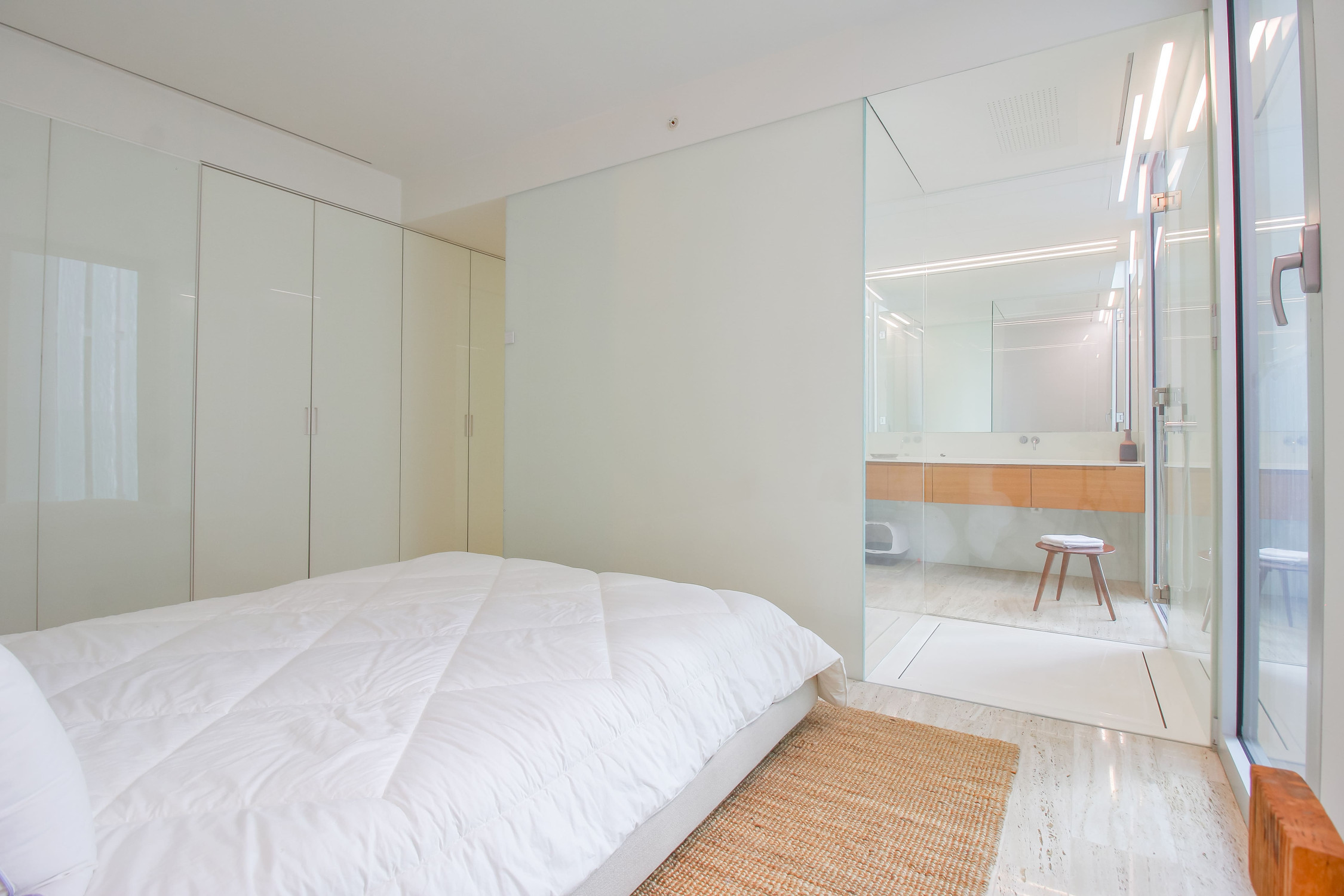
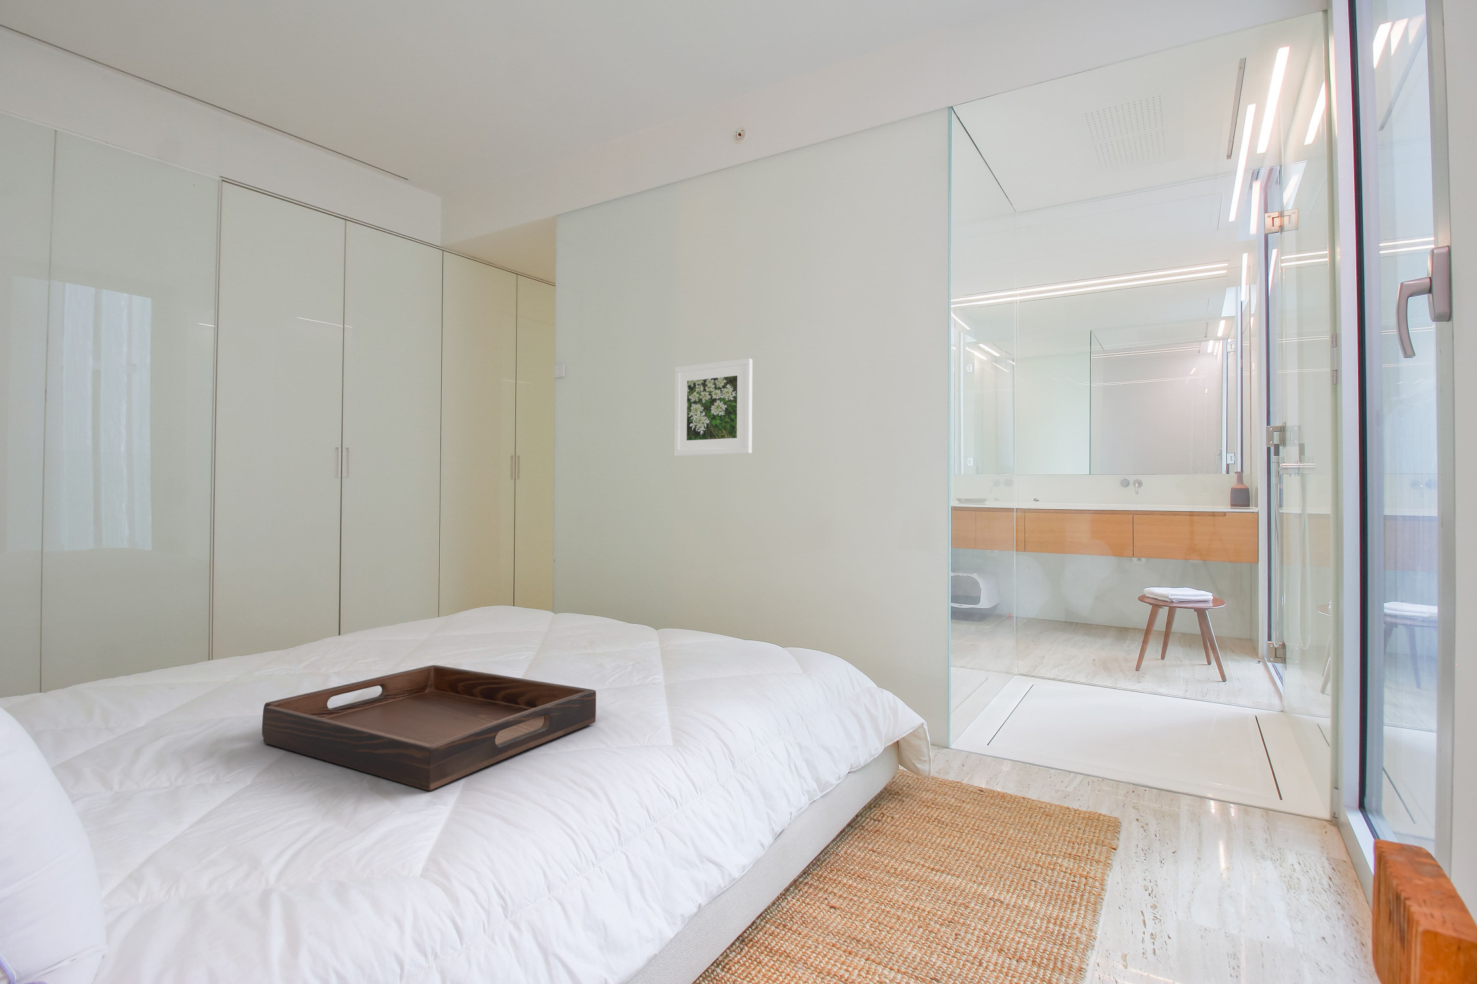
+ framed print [674,358,753,457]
+ serving tray [262,664,597,791]
